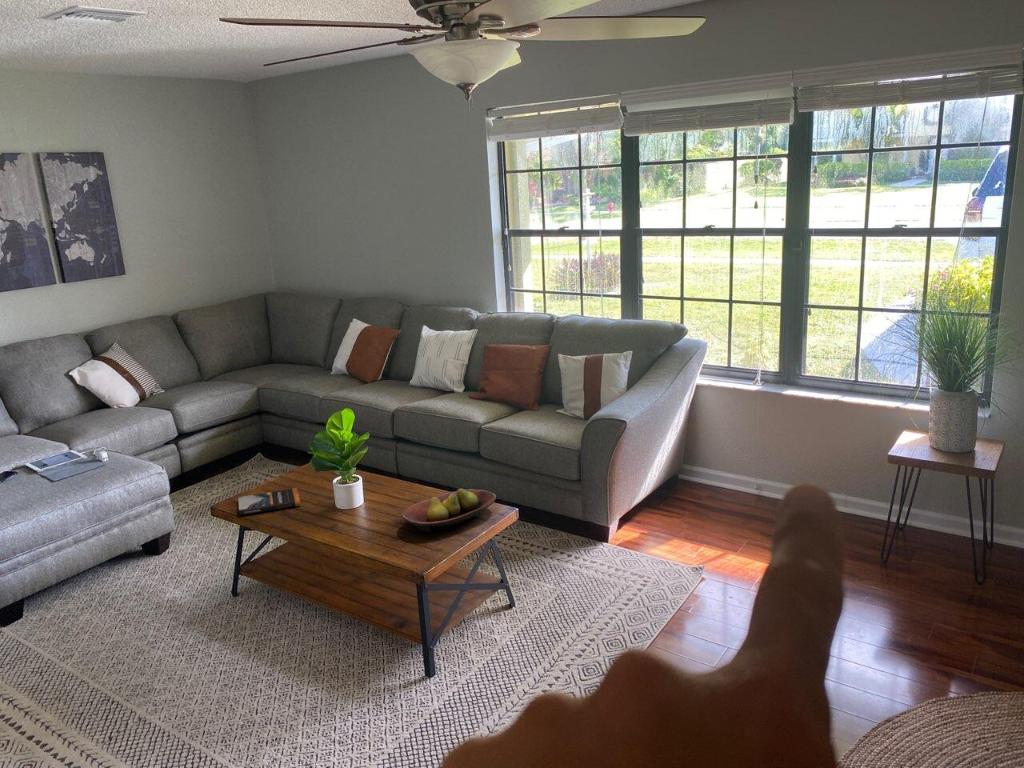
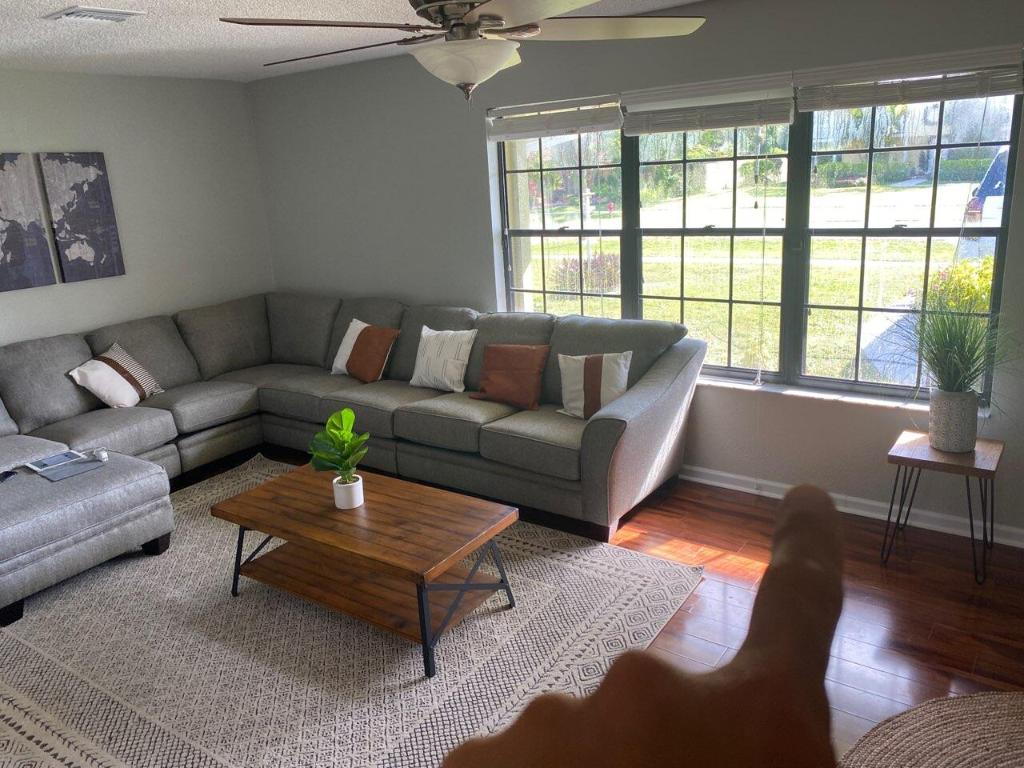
- book [237,487,302,516]
- fruit bowl [401,488,497,533]
